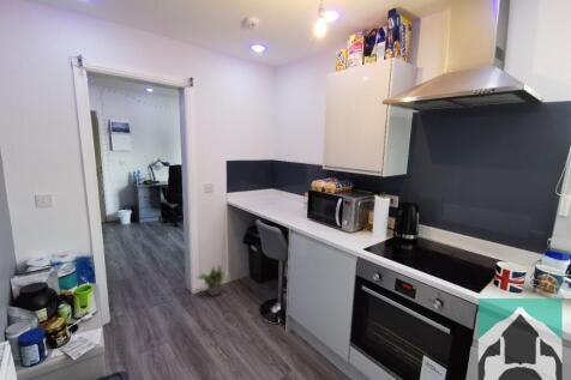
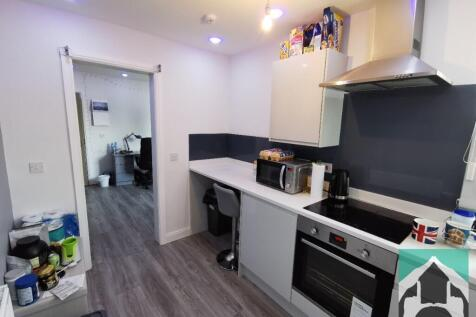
- potted plant [196,264,228,296]
